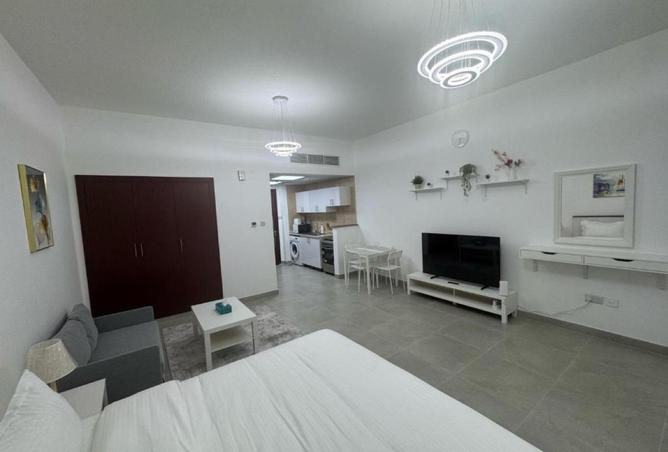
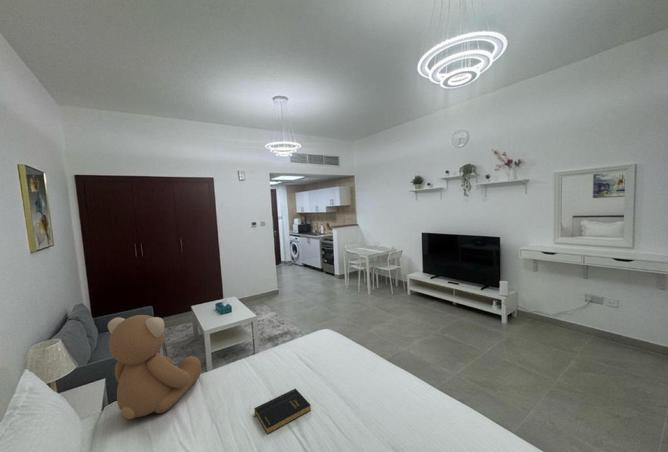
+ book [252,387,312,435]
+ teddy bear [107,314,202,420]
